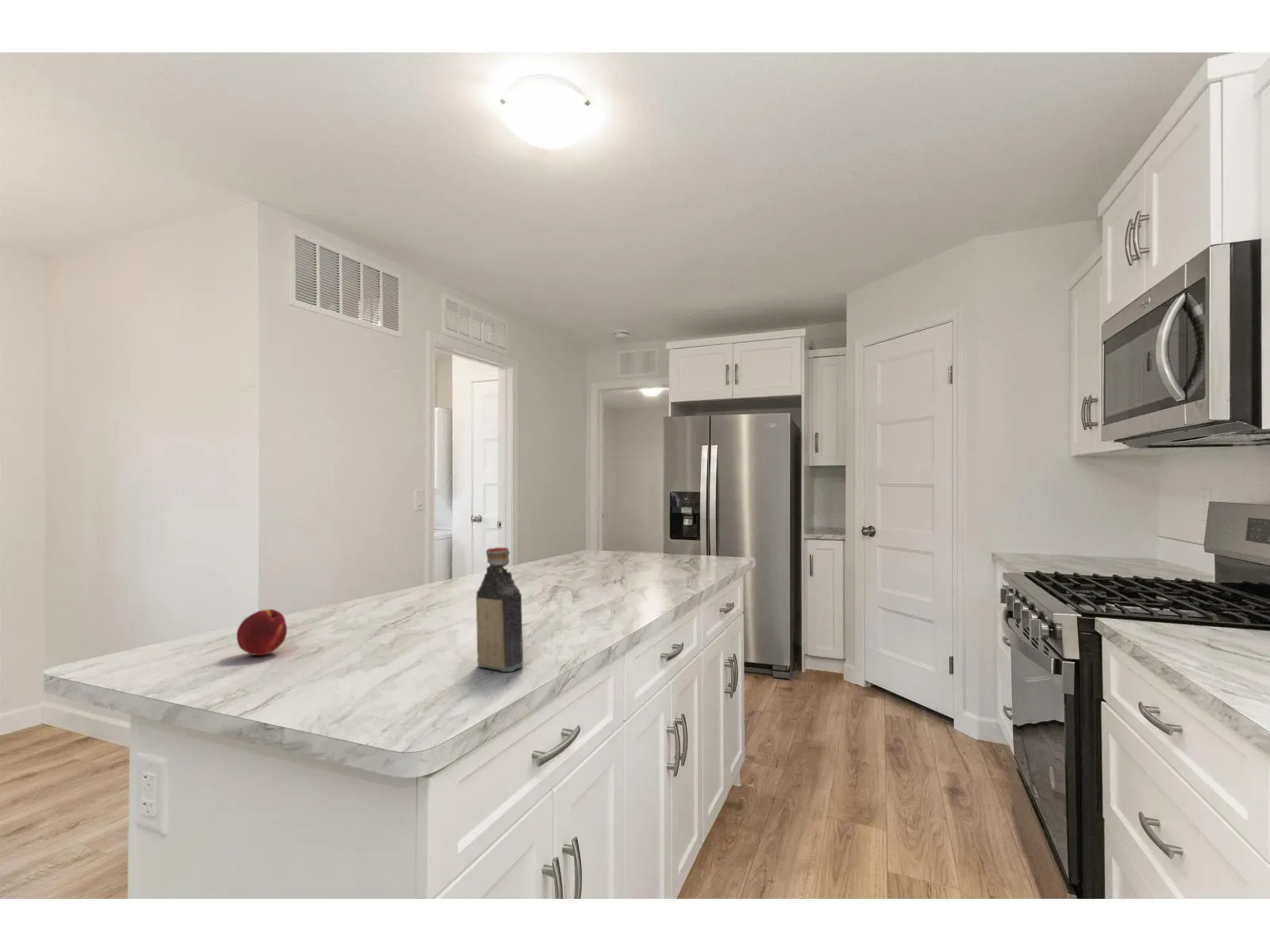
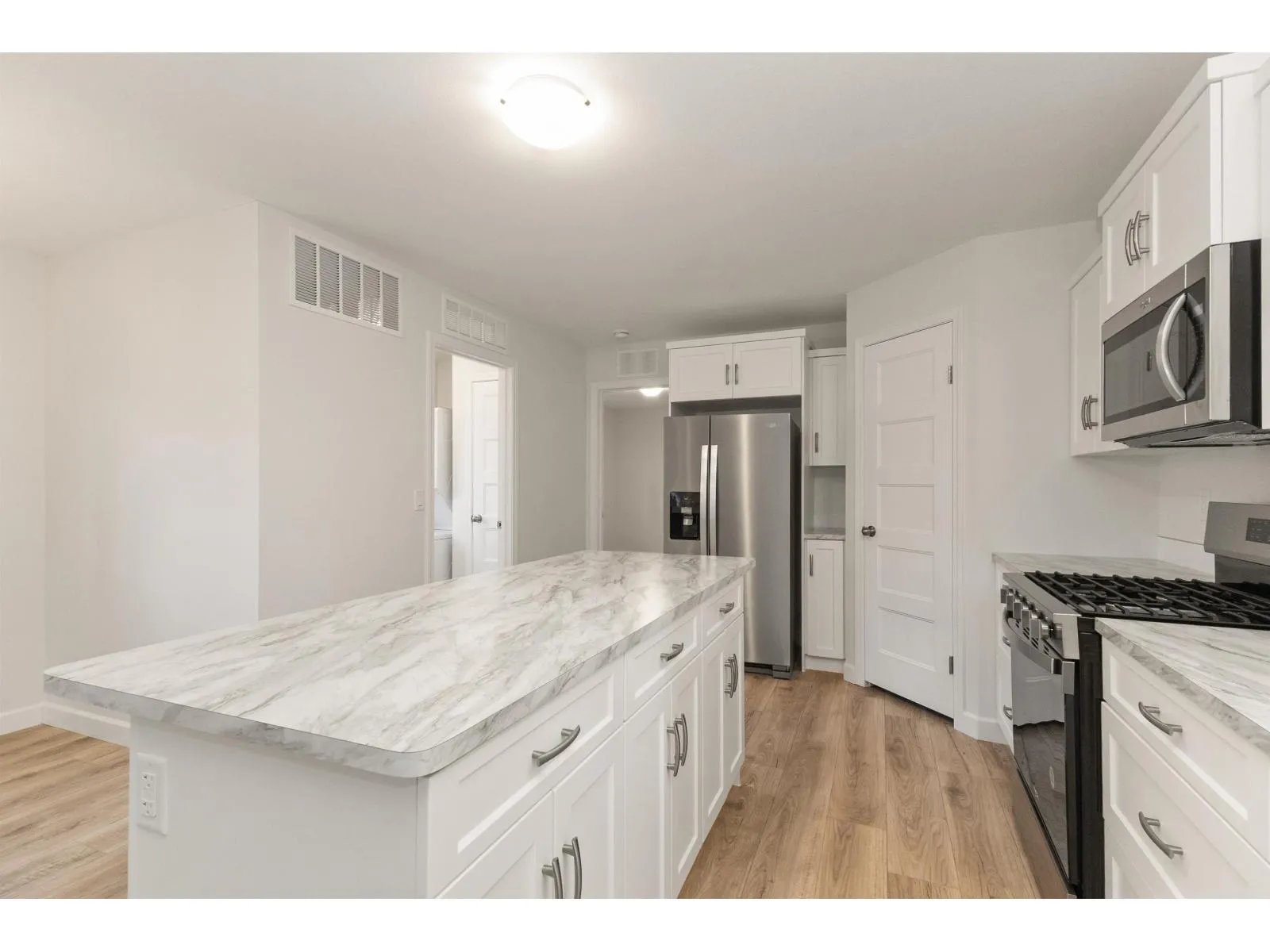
- peach [236,608,288,656]
- bottle [475,547,524,673]
